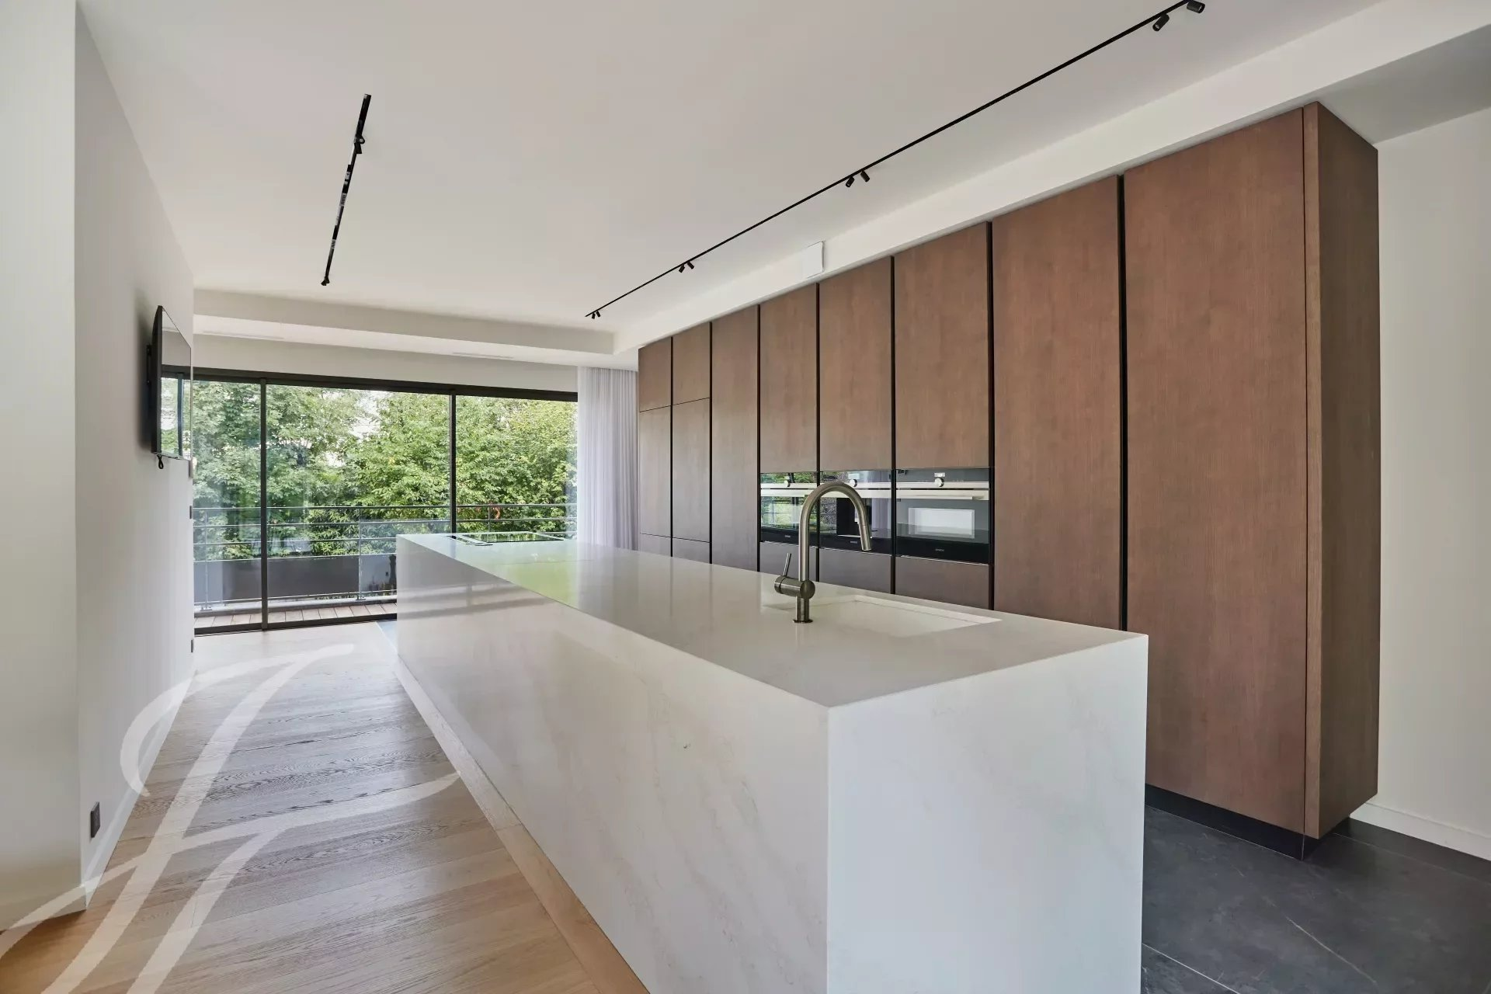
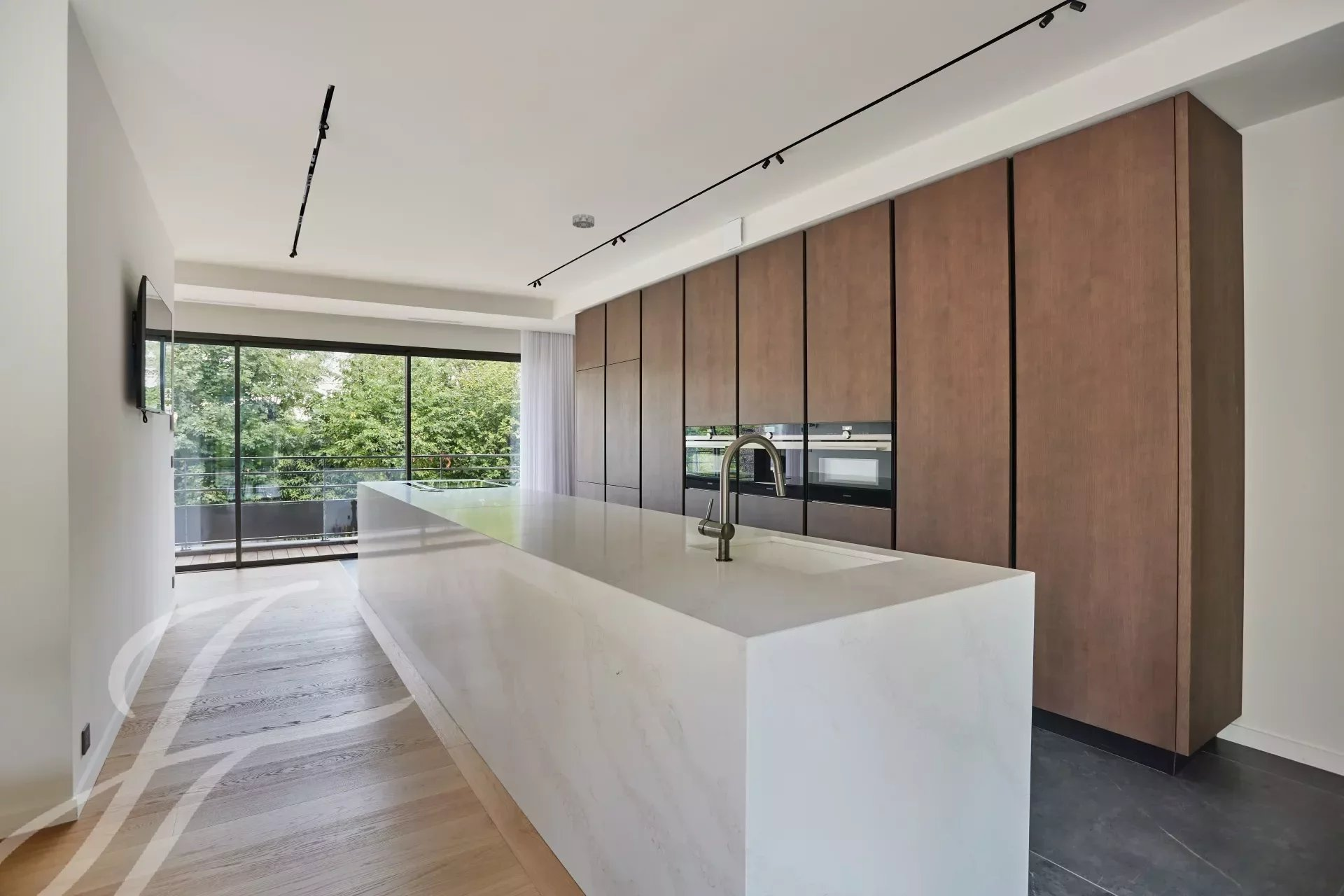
+ smoke detector [572,214,595,229]
